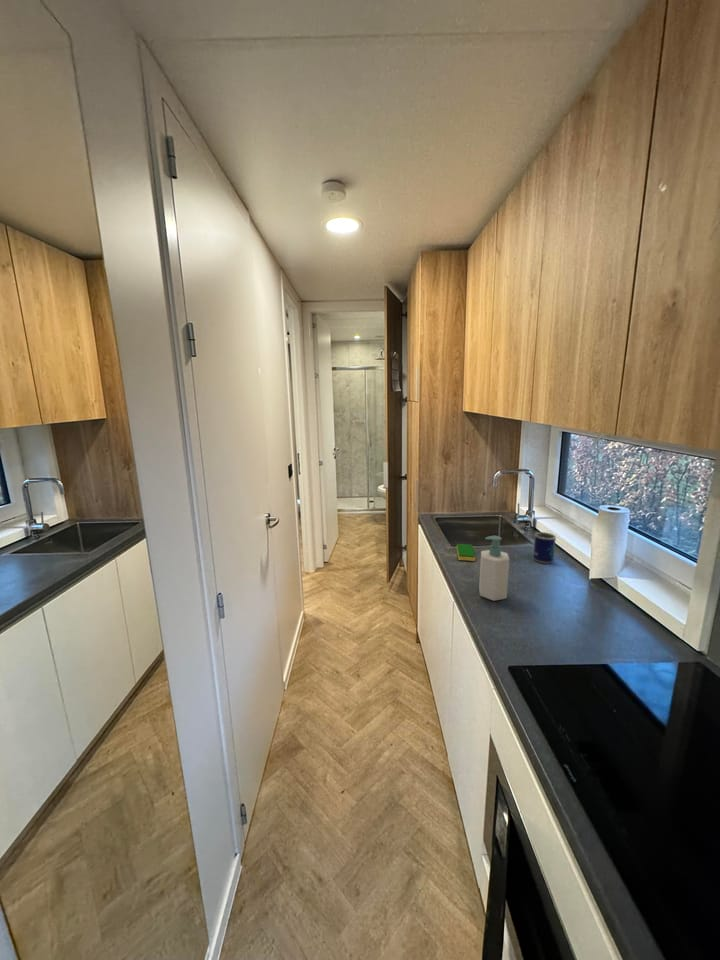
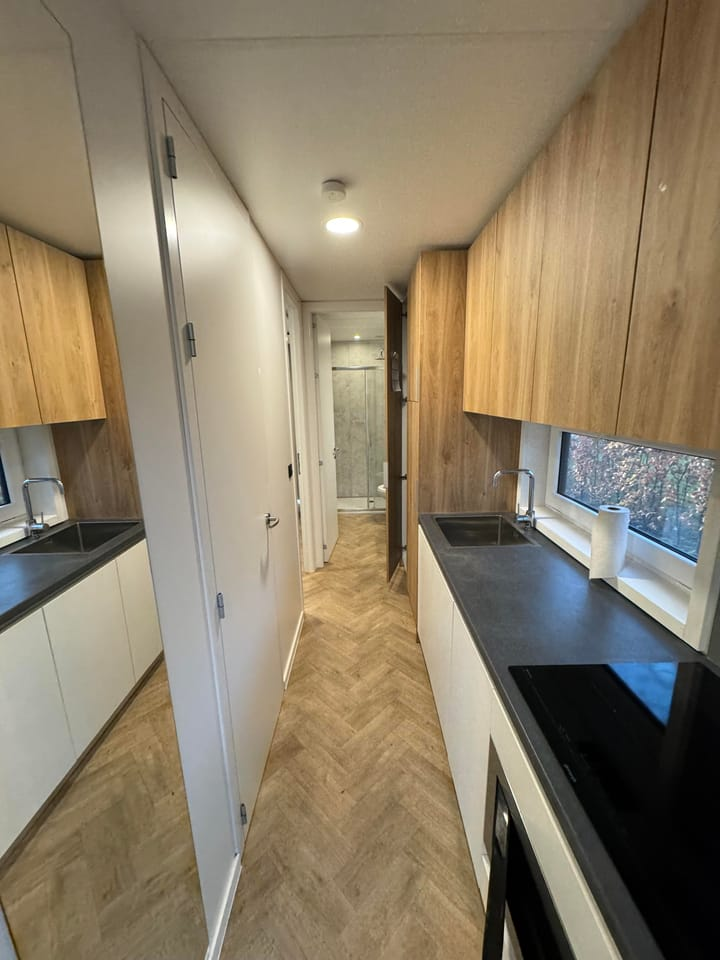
- mug [532,531,557,564]
- dish sponge [456,543,476,562]
- soap bottle [478,535,510,602]
